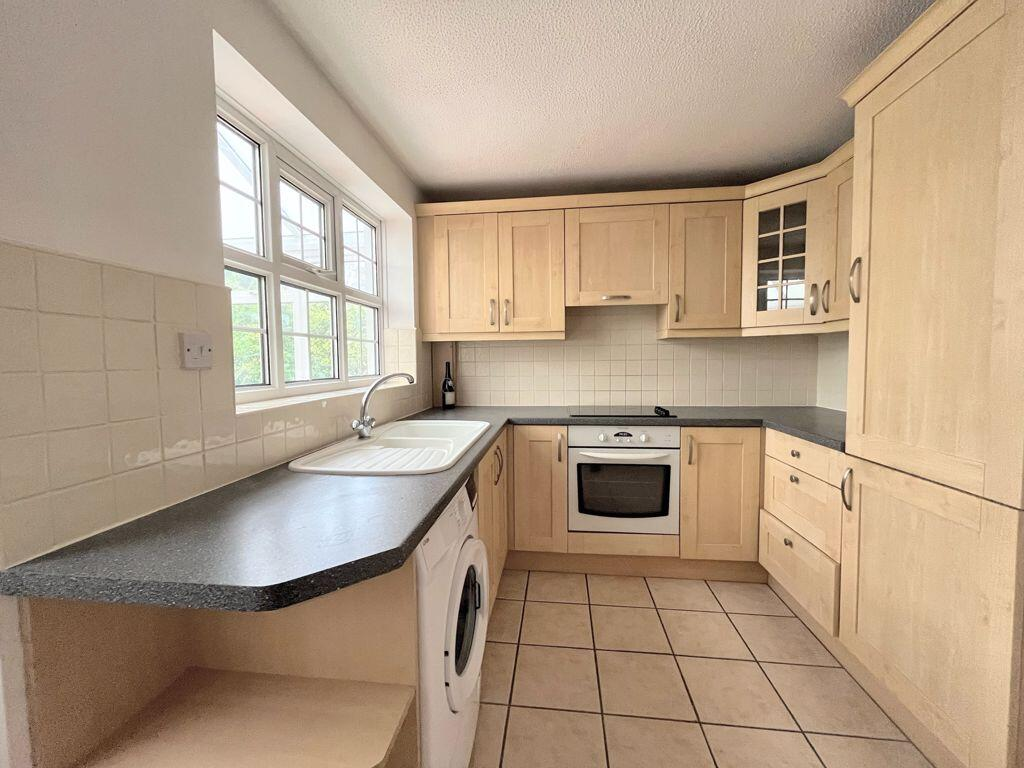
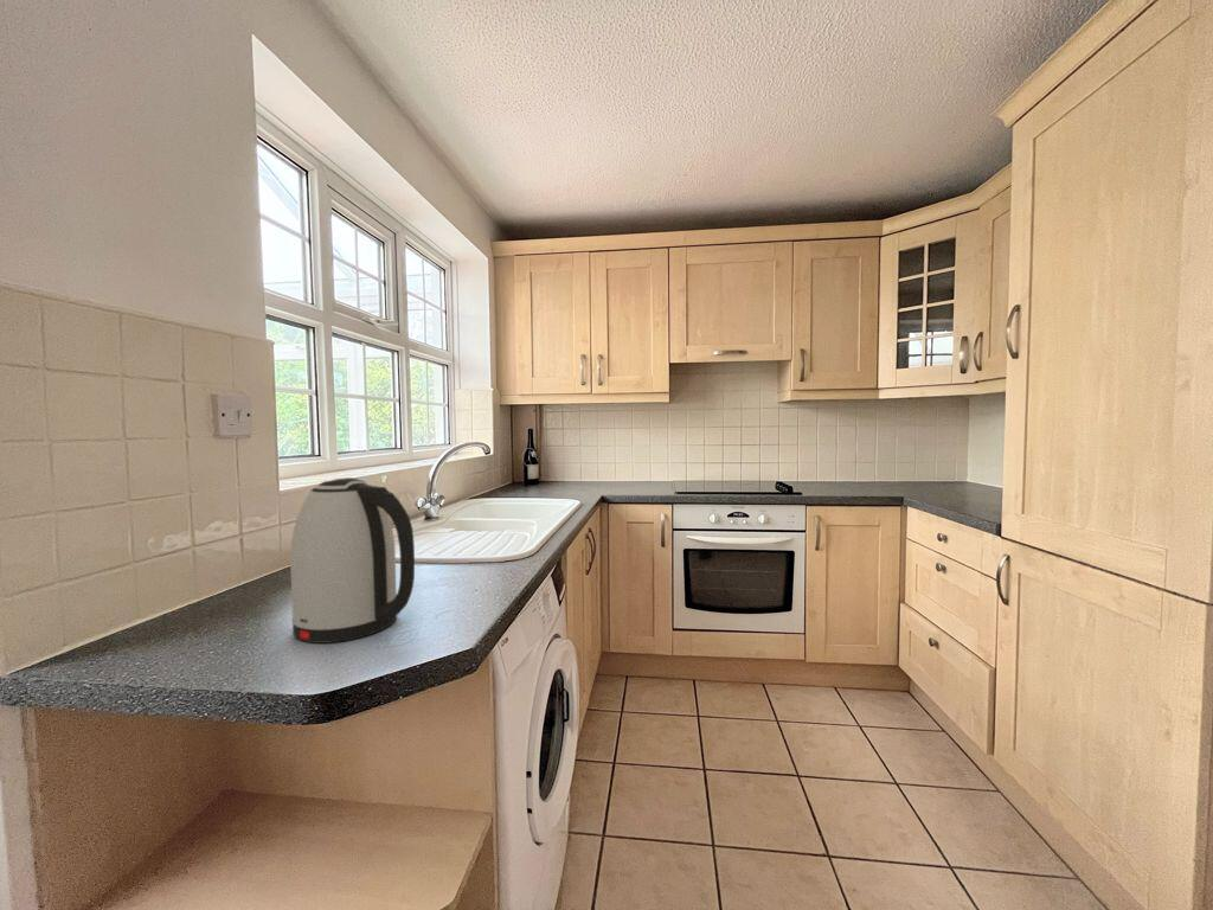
+ kettle [289,476,416,645]
